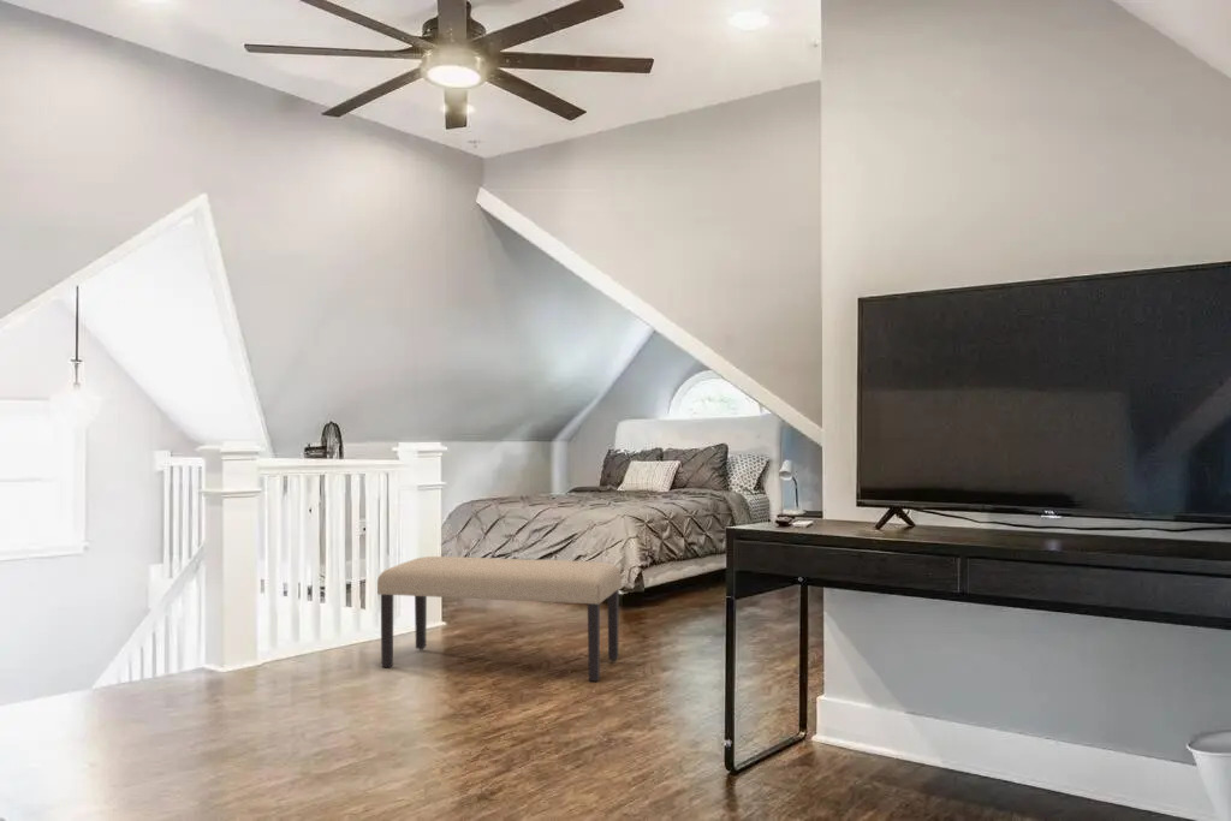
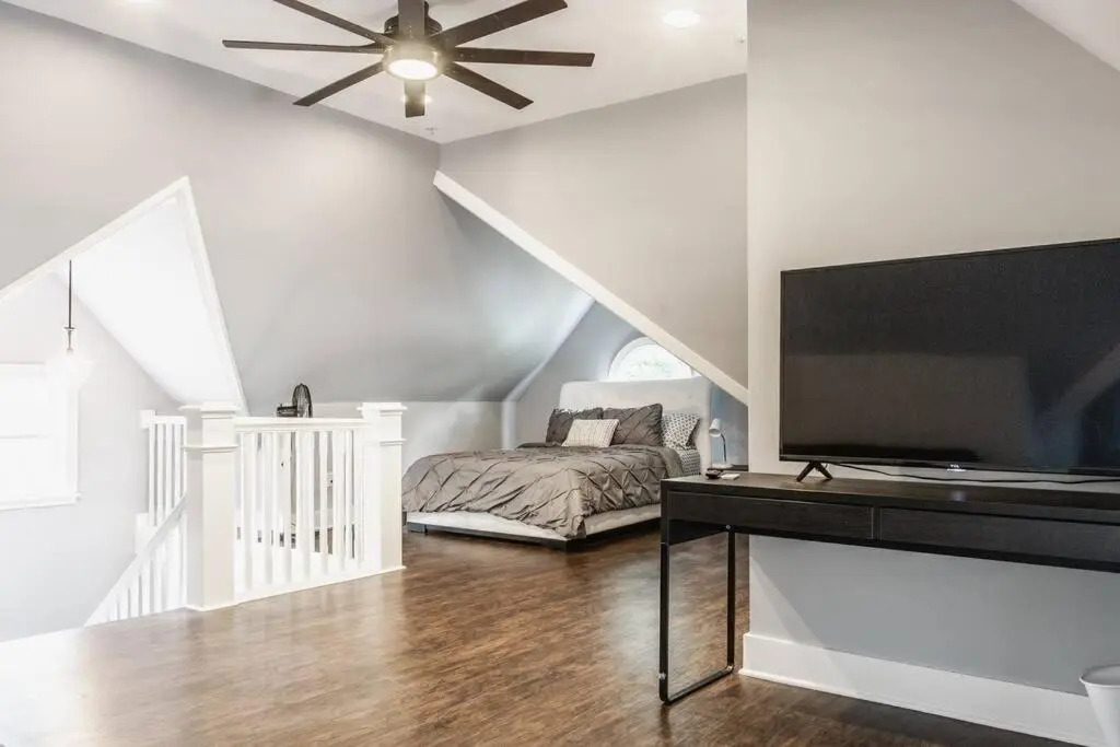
- bench [376,555,623,683]
